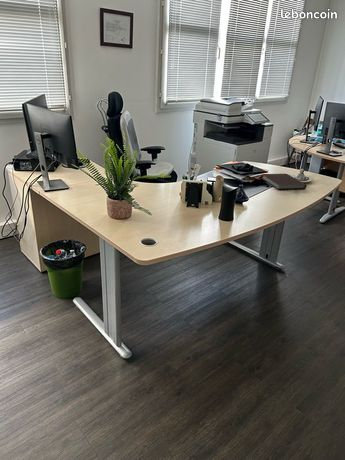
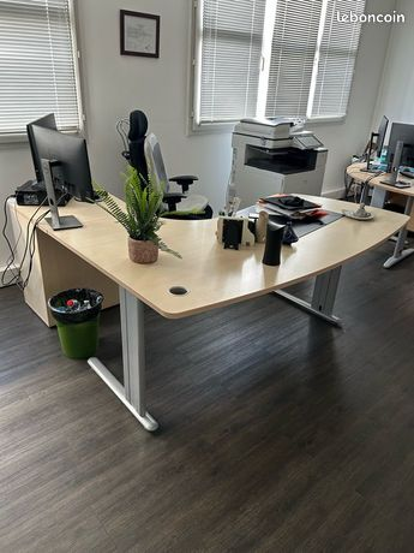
- notebook [260,173,308,191]
